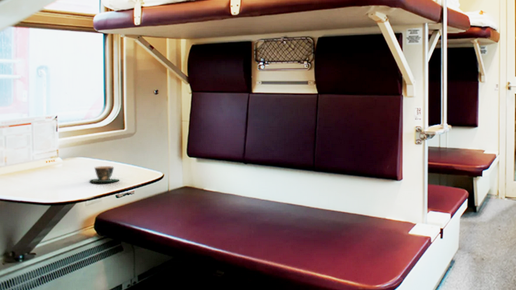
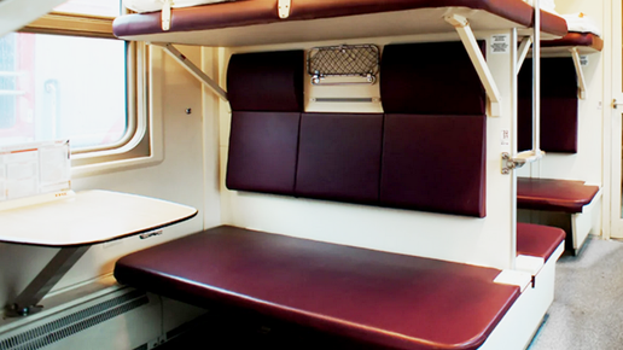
- teacup [88,165,120,183]
